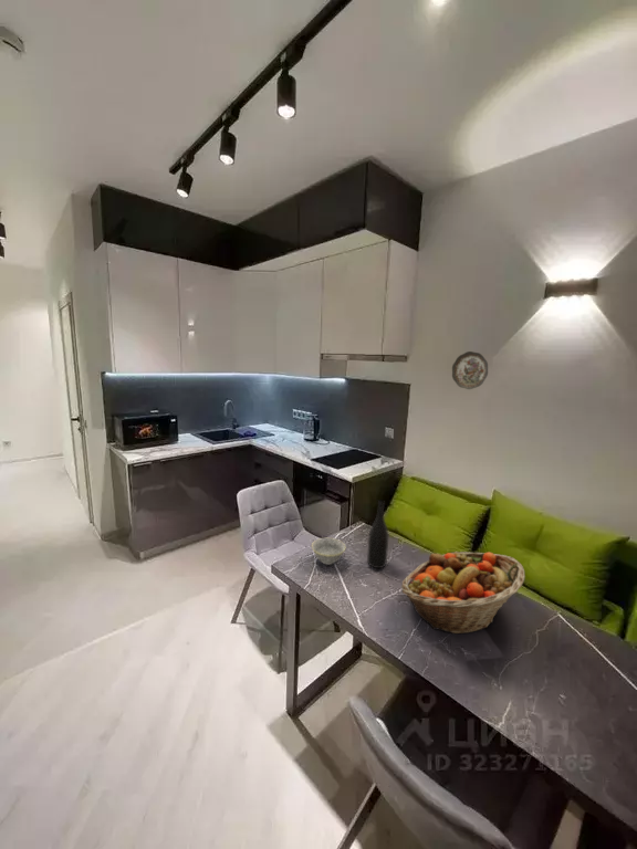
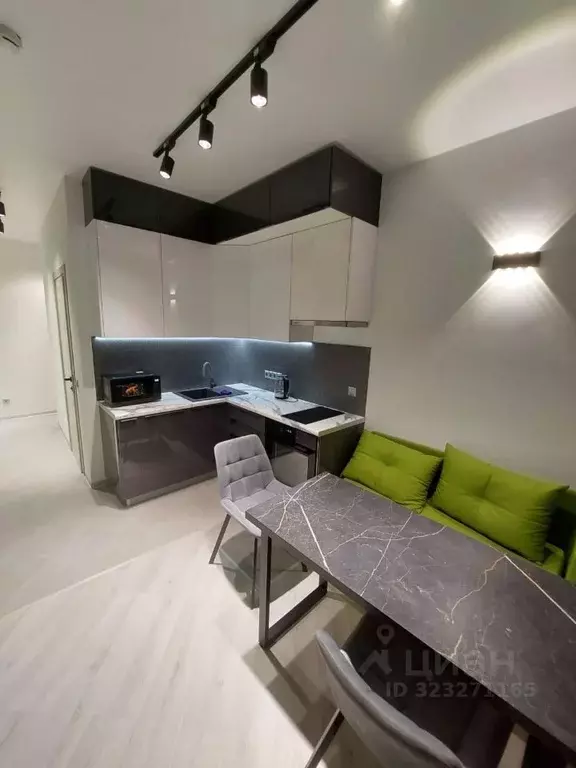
- fruit basket [400,551,526,635]
- wine bottle [366,499,389,569]
- bowl [311,537,346,566]
- decorative plate [451,350,489,390]
